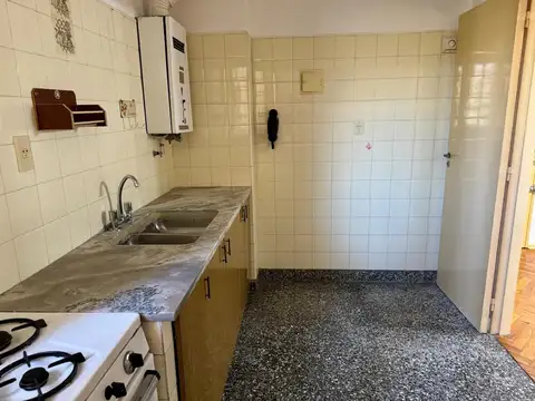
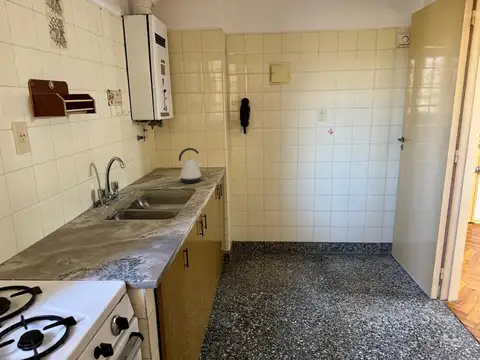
+ kettle [177,147,204,184]
